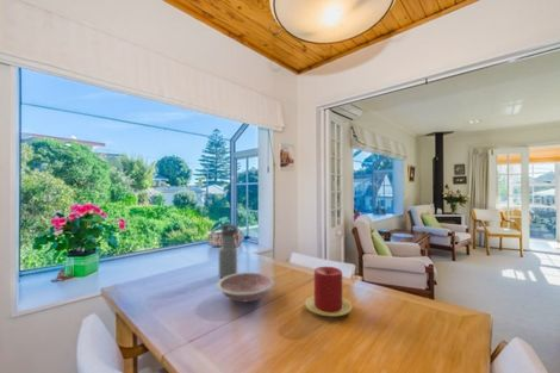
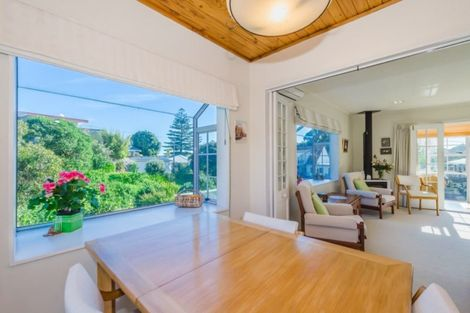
- bowl [216,272,275,304]
- water bottle [218,223,239,279]
- candle [304,266,353,317]
